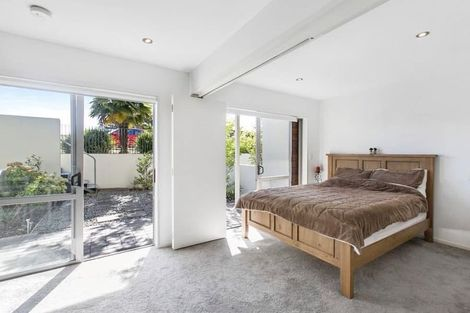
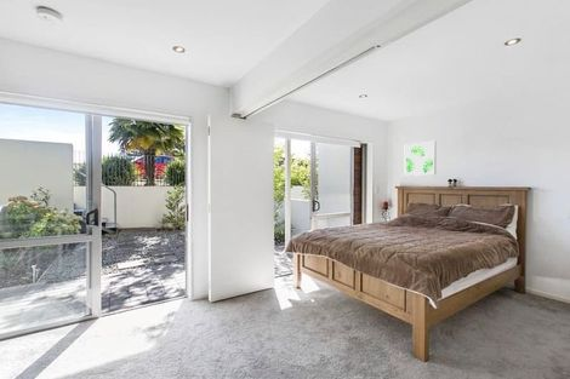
+ wall art [404,140,437,177]
